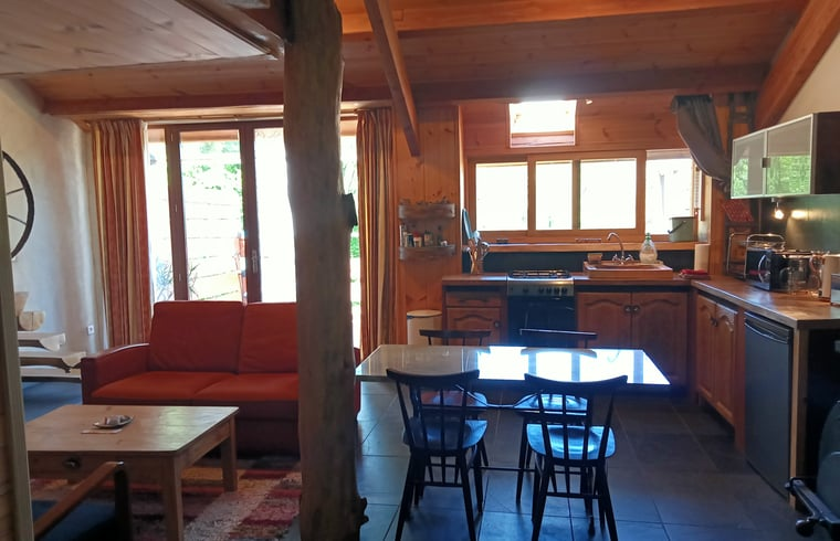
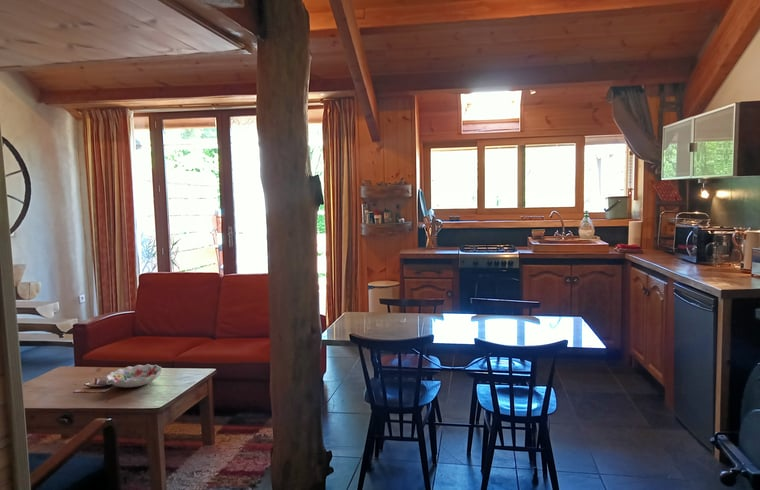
+ decorative bowl [105,363,164,388]
